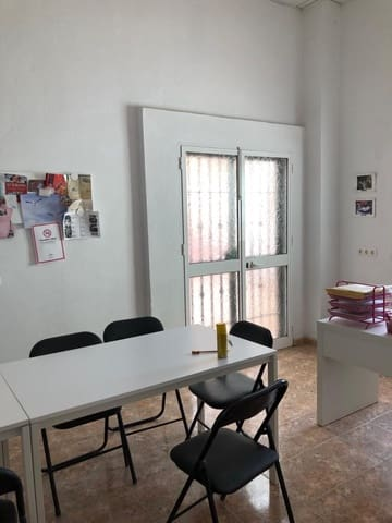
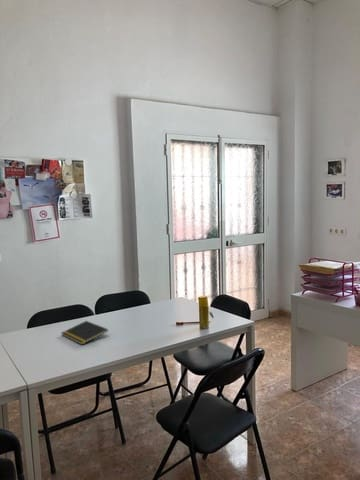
+ notepad [61,320,109,346]
